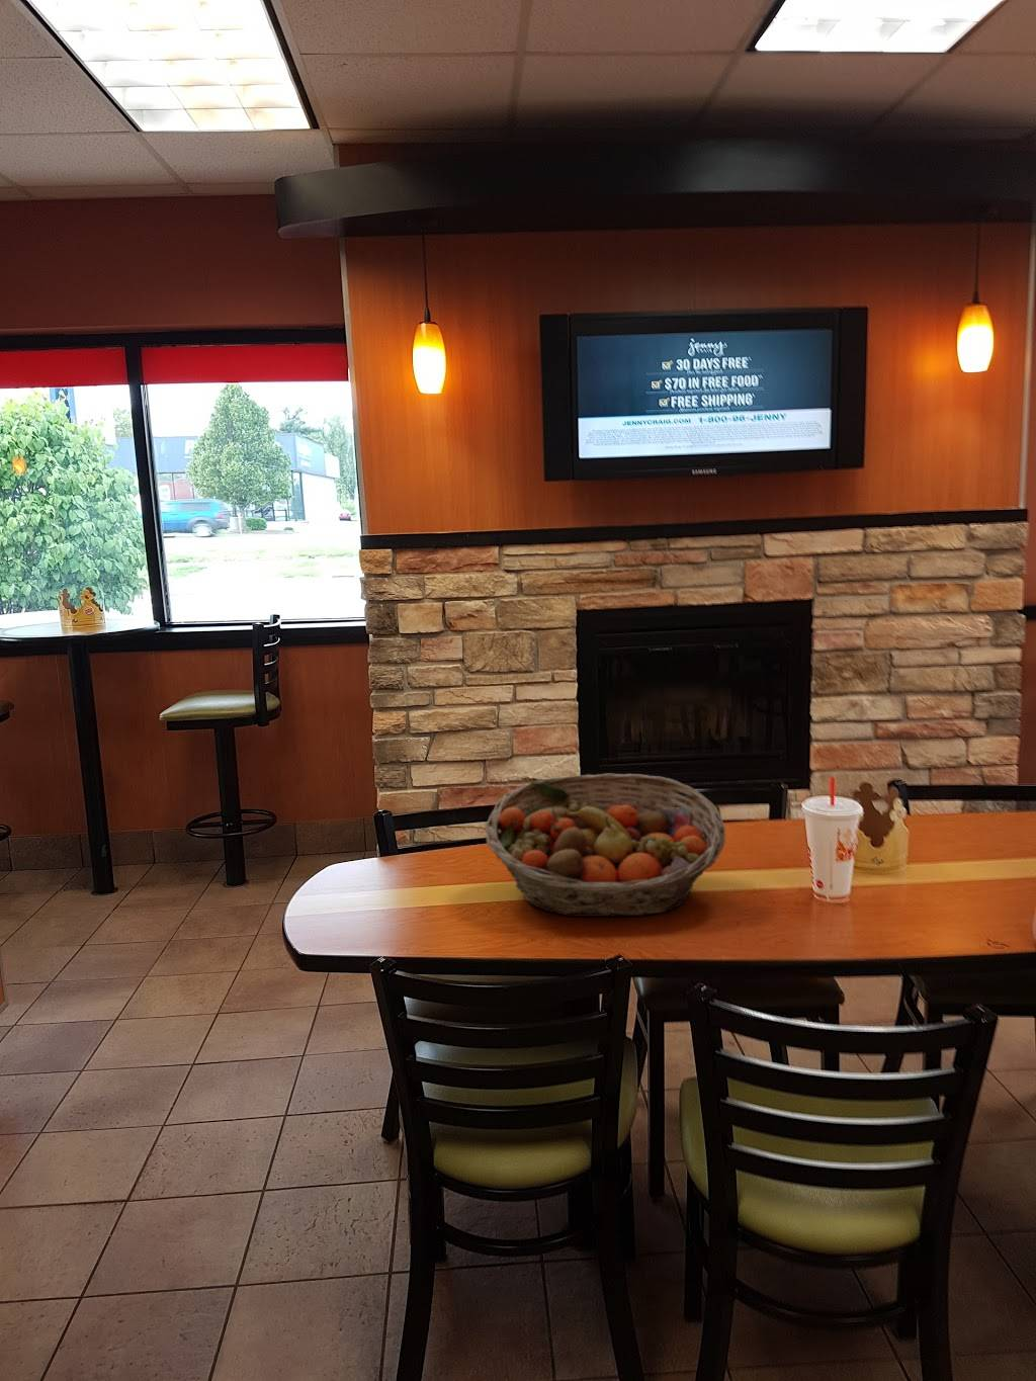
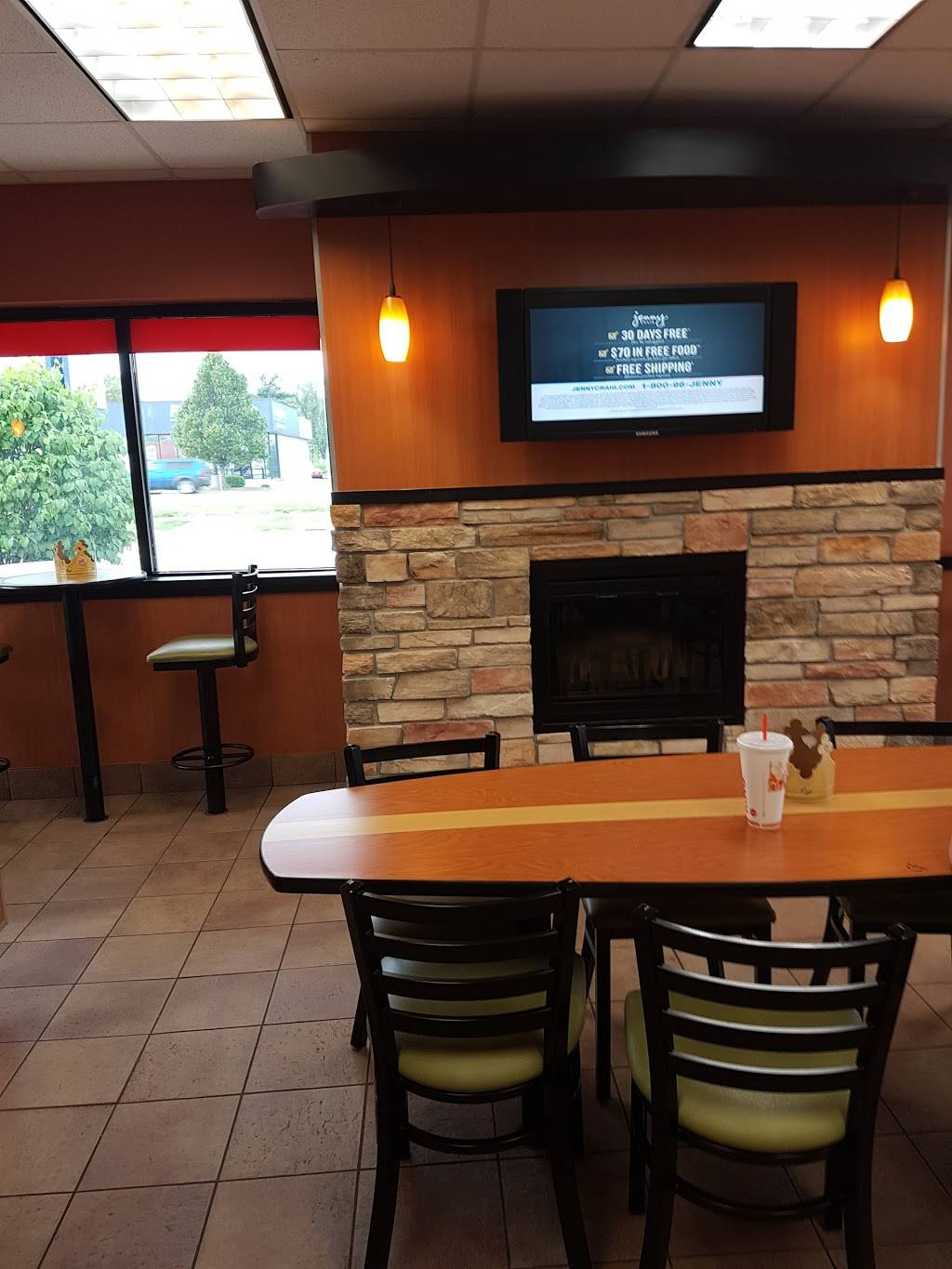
- fruit basket [485,772,727,917]
